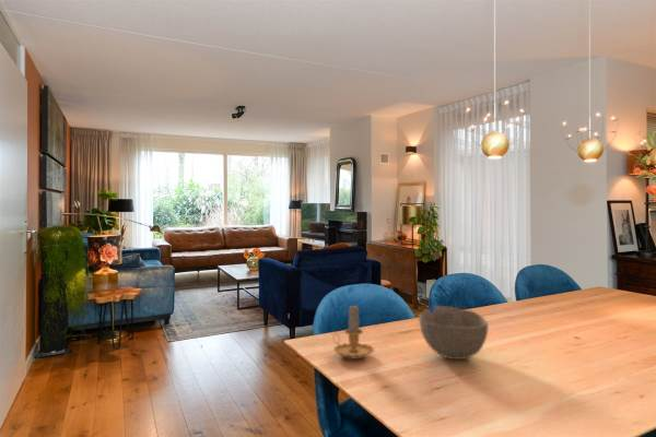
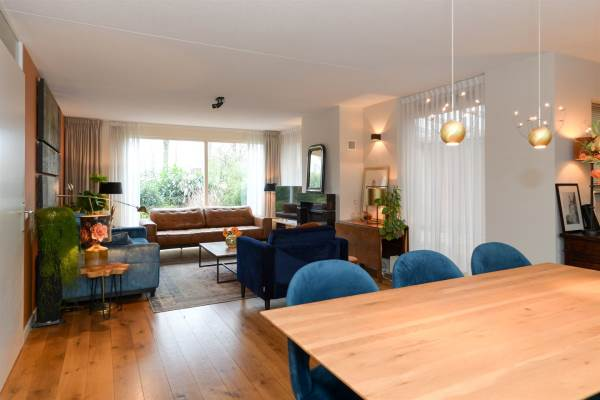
- bowl [418,305,489,361]
- candle [332,303,375,359]
